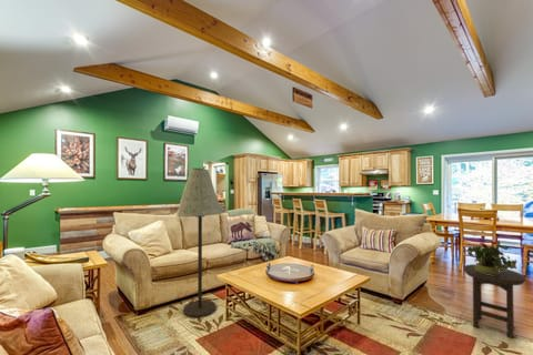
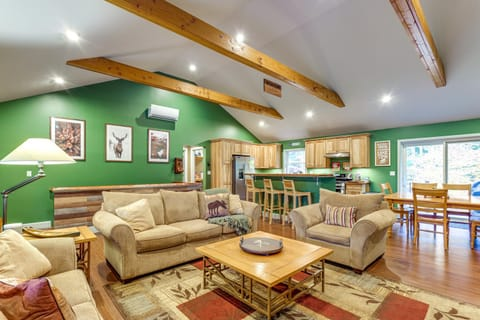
- stool [463,263,527,339]
- floor lamp [175,166,223,318]
- potted plant [464,236,517,275]
